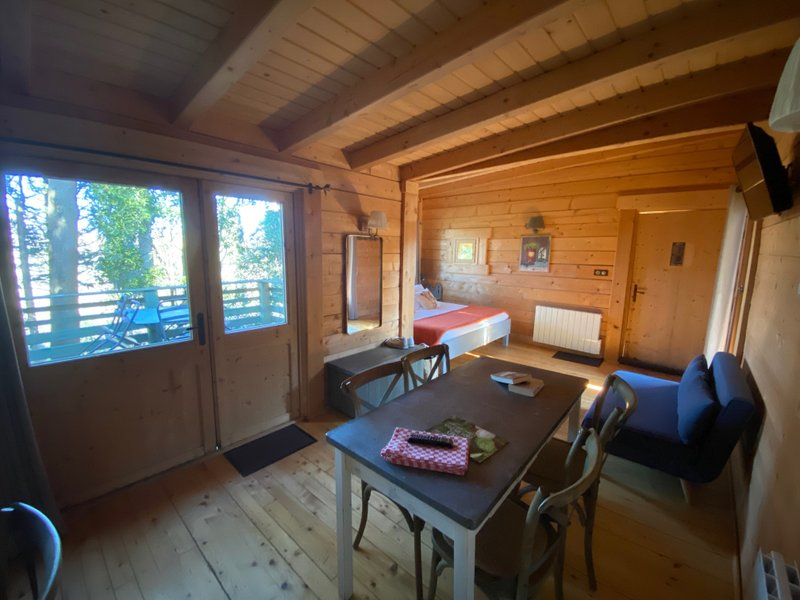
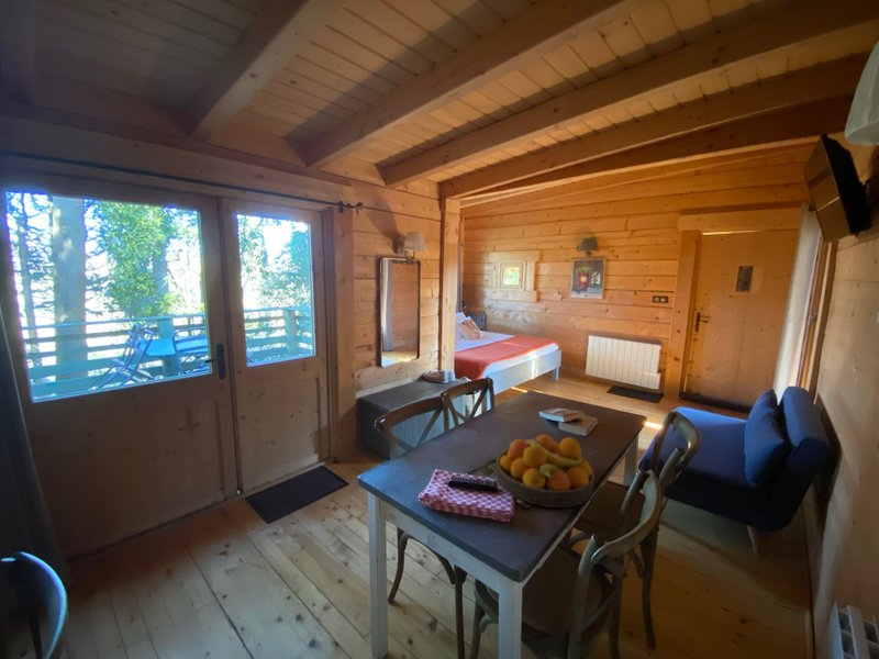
+ fruit bowl [494,434,596,509]
